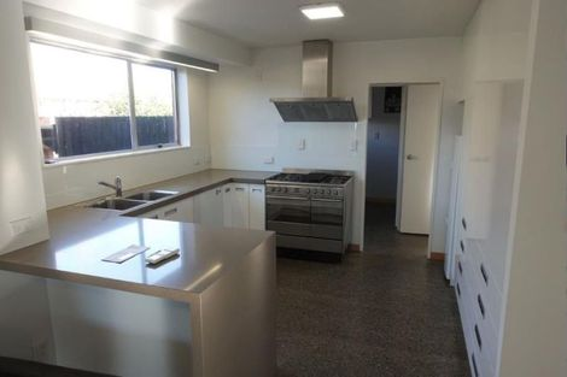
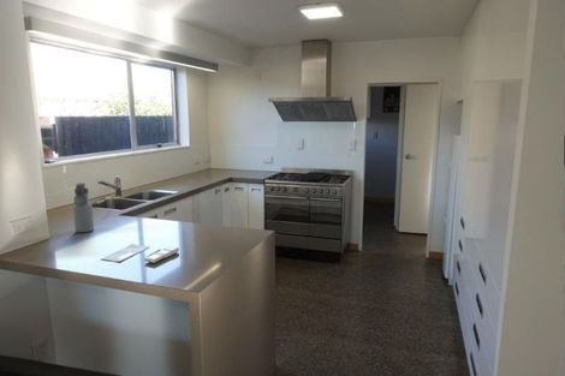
+ water bottle [72,181,95,234]
